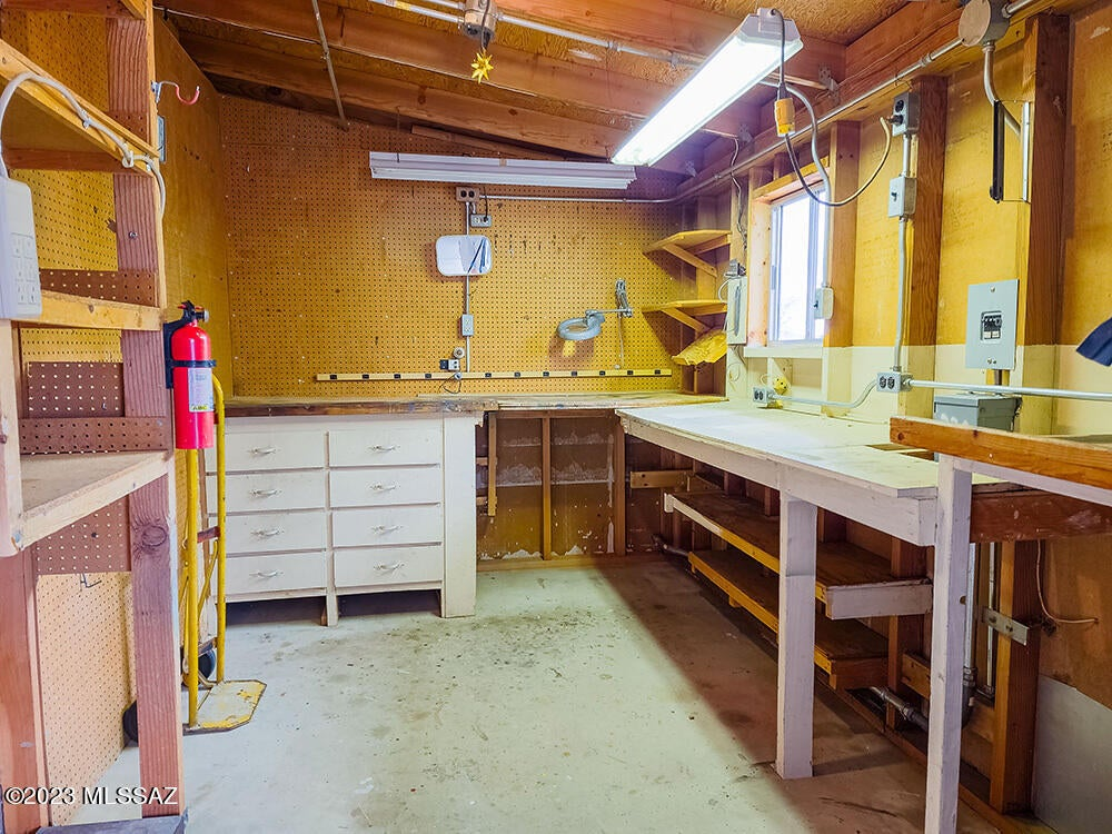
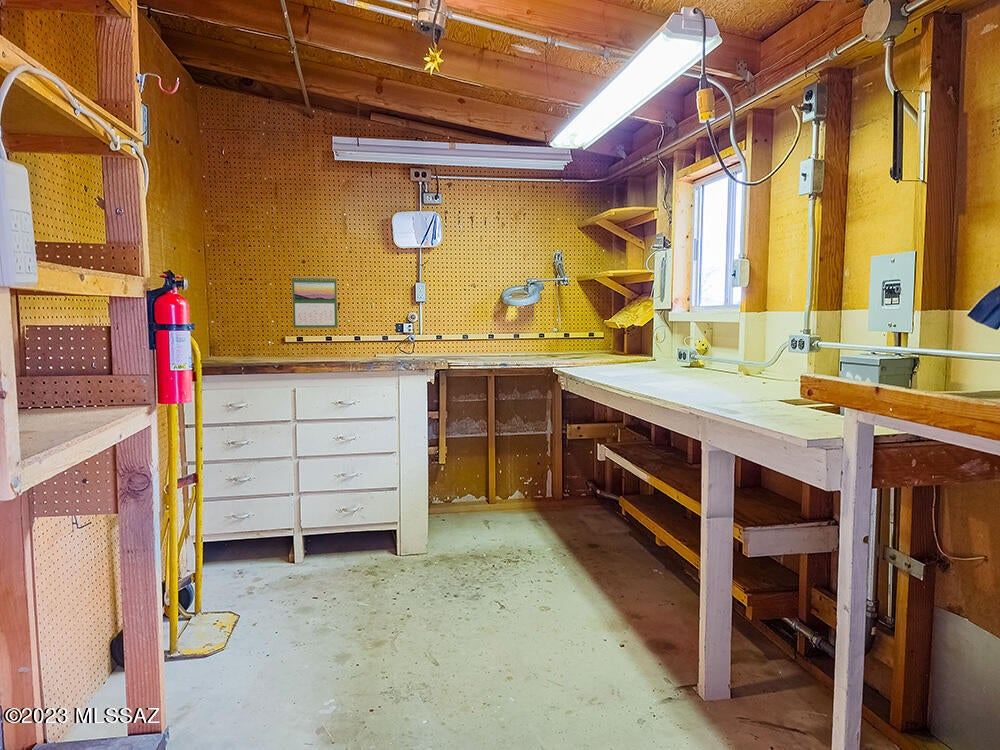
+ calendar [291,275,338,329]
